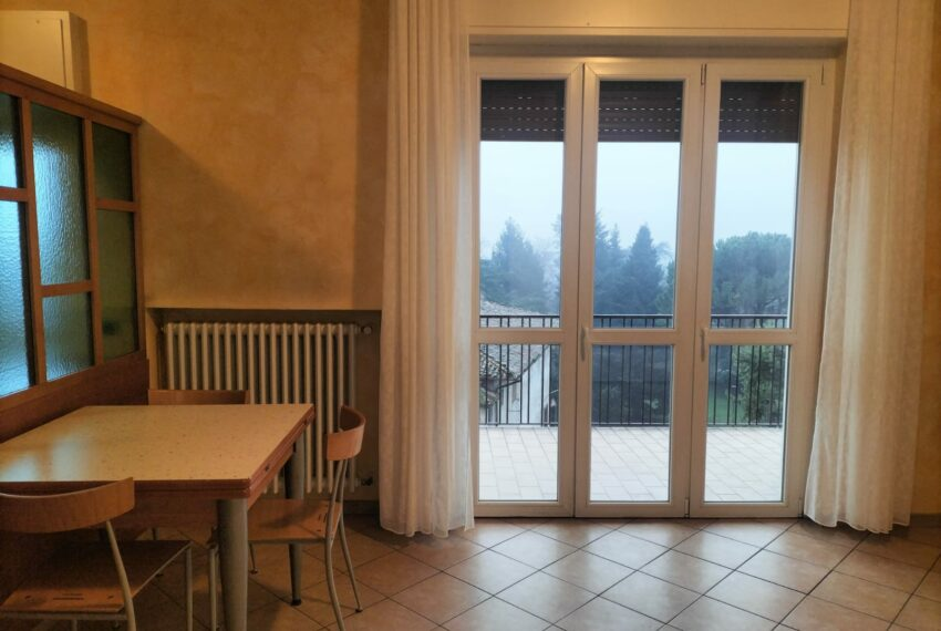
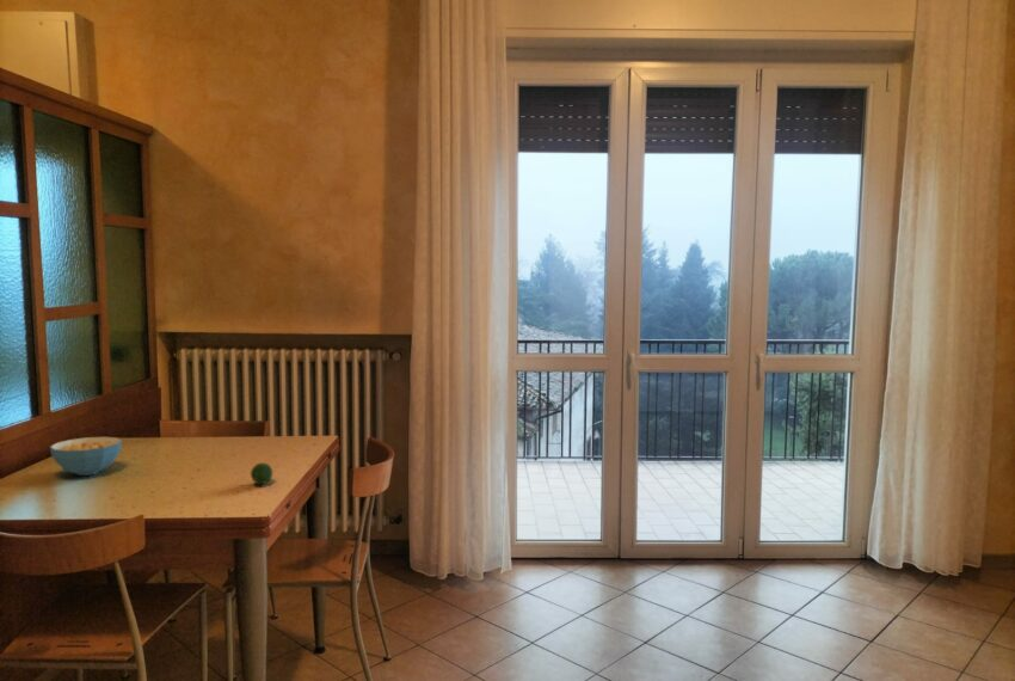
+ cereal bowl [49,436,123,477]
+ fruit [250,461,273,485]
